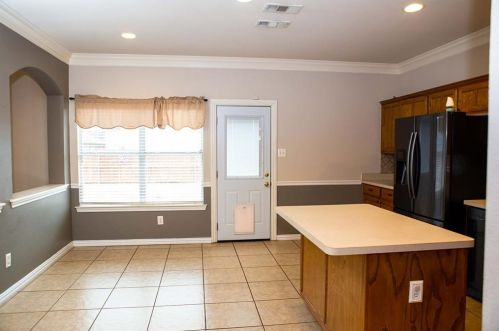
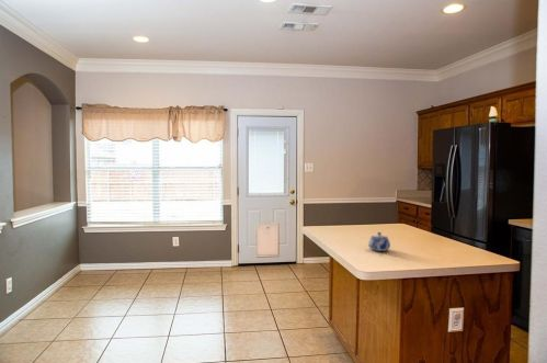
+ teapot [367,231,391,252]
